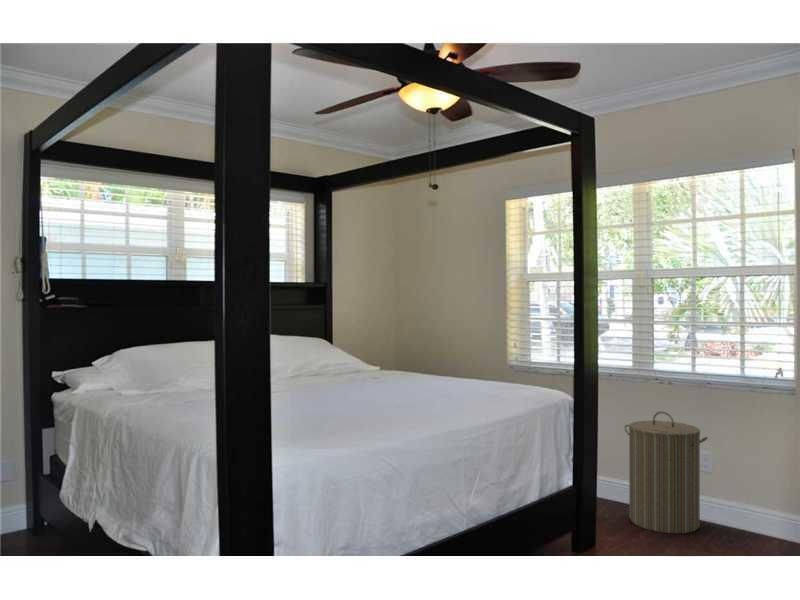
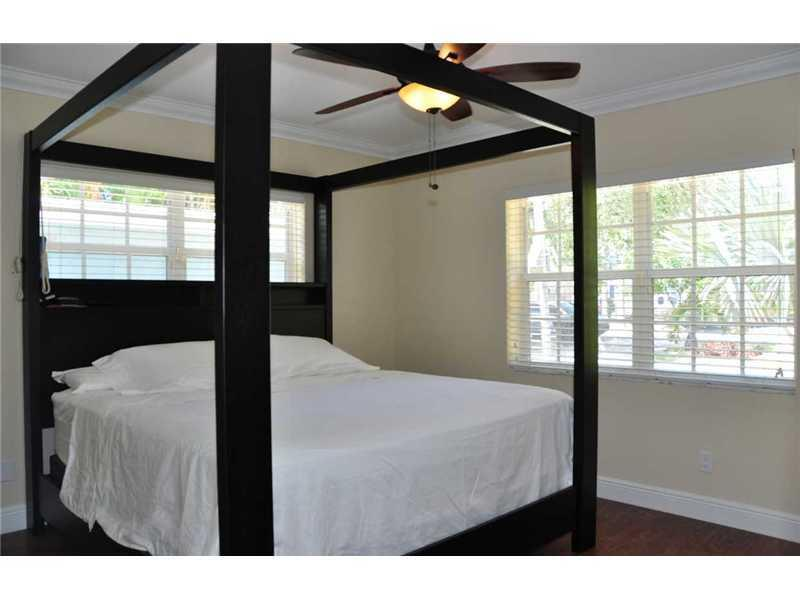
- laundry hamper [623,410,709,535]
